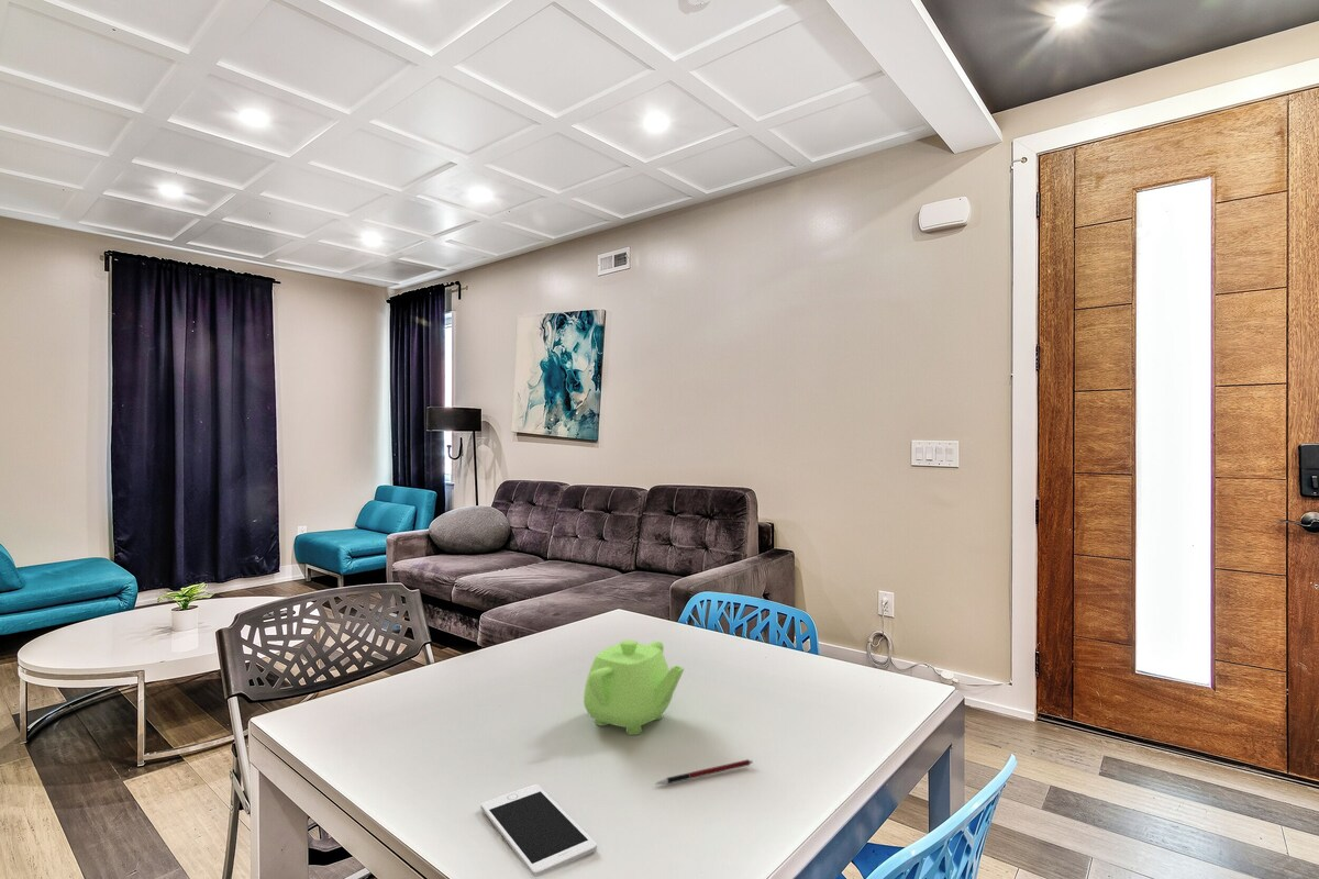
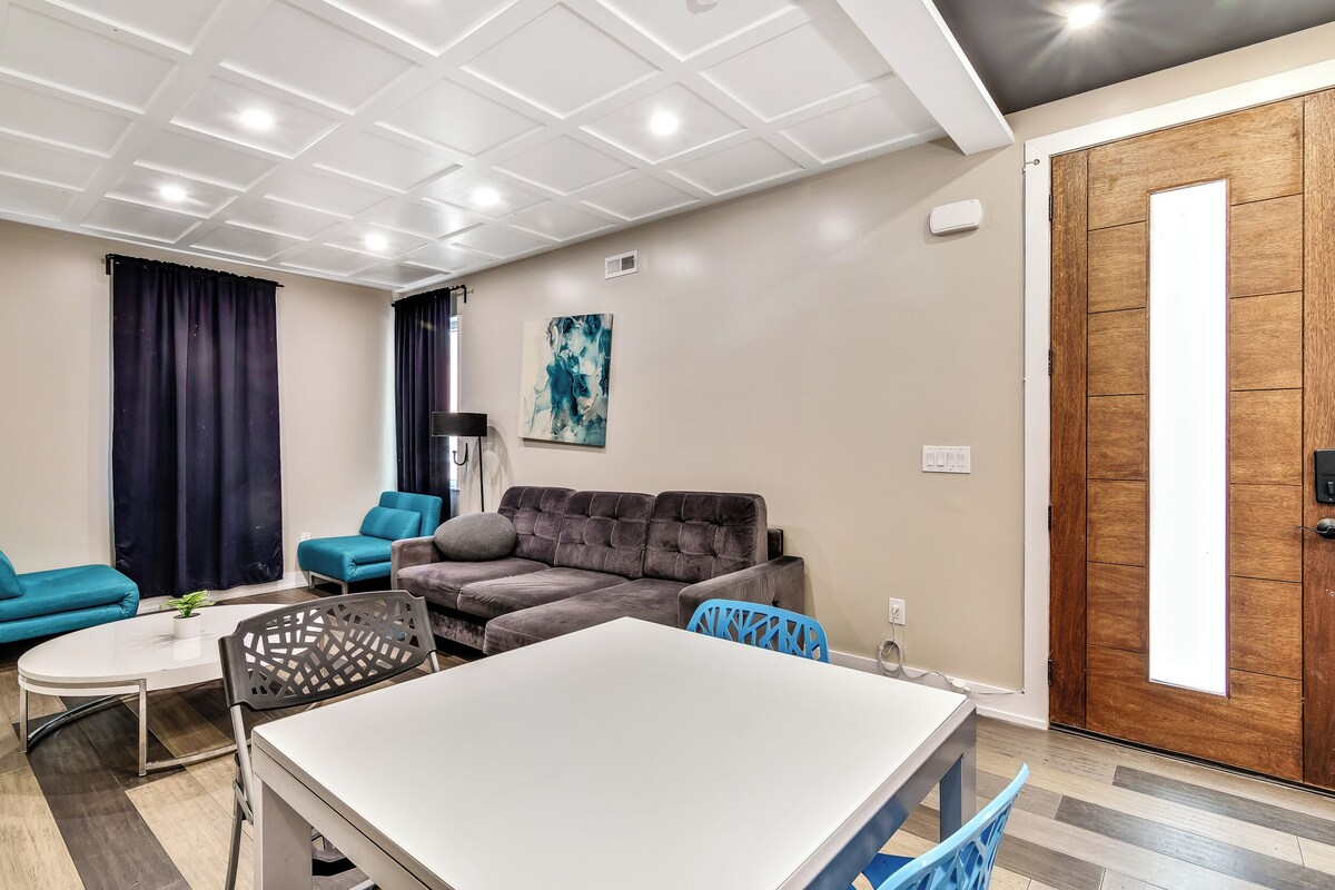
- pen [655,758,754,786]
- cell phone [479,783,598,878]
- teapot [583,638,685,736]
